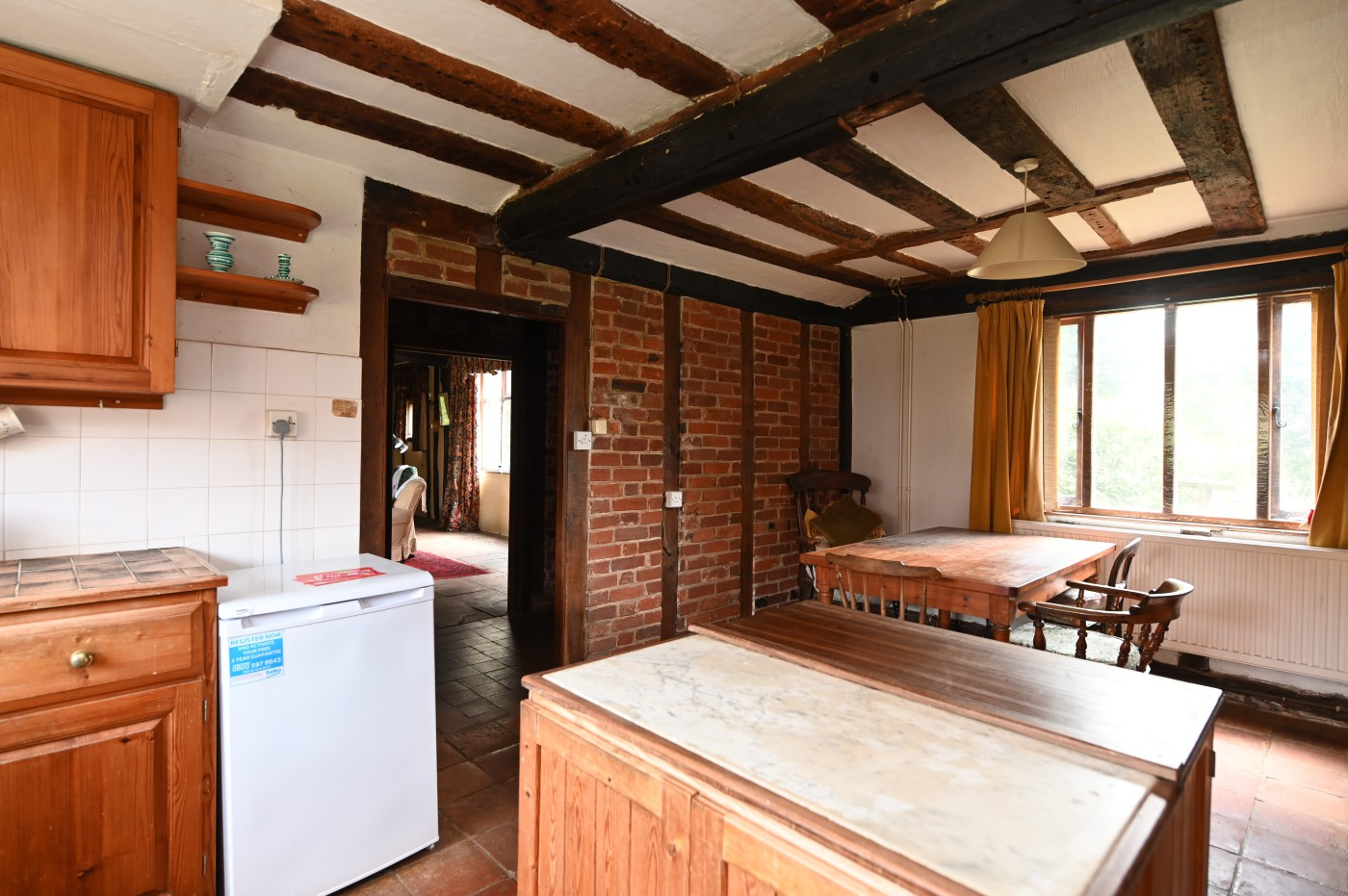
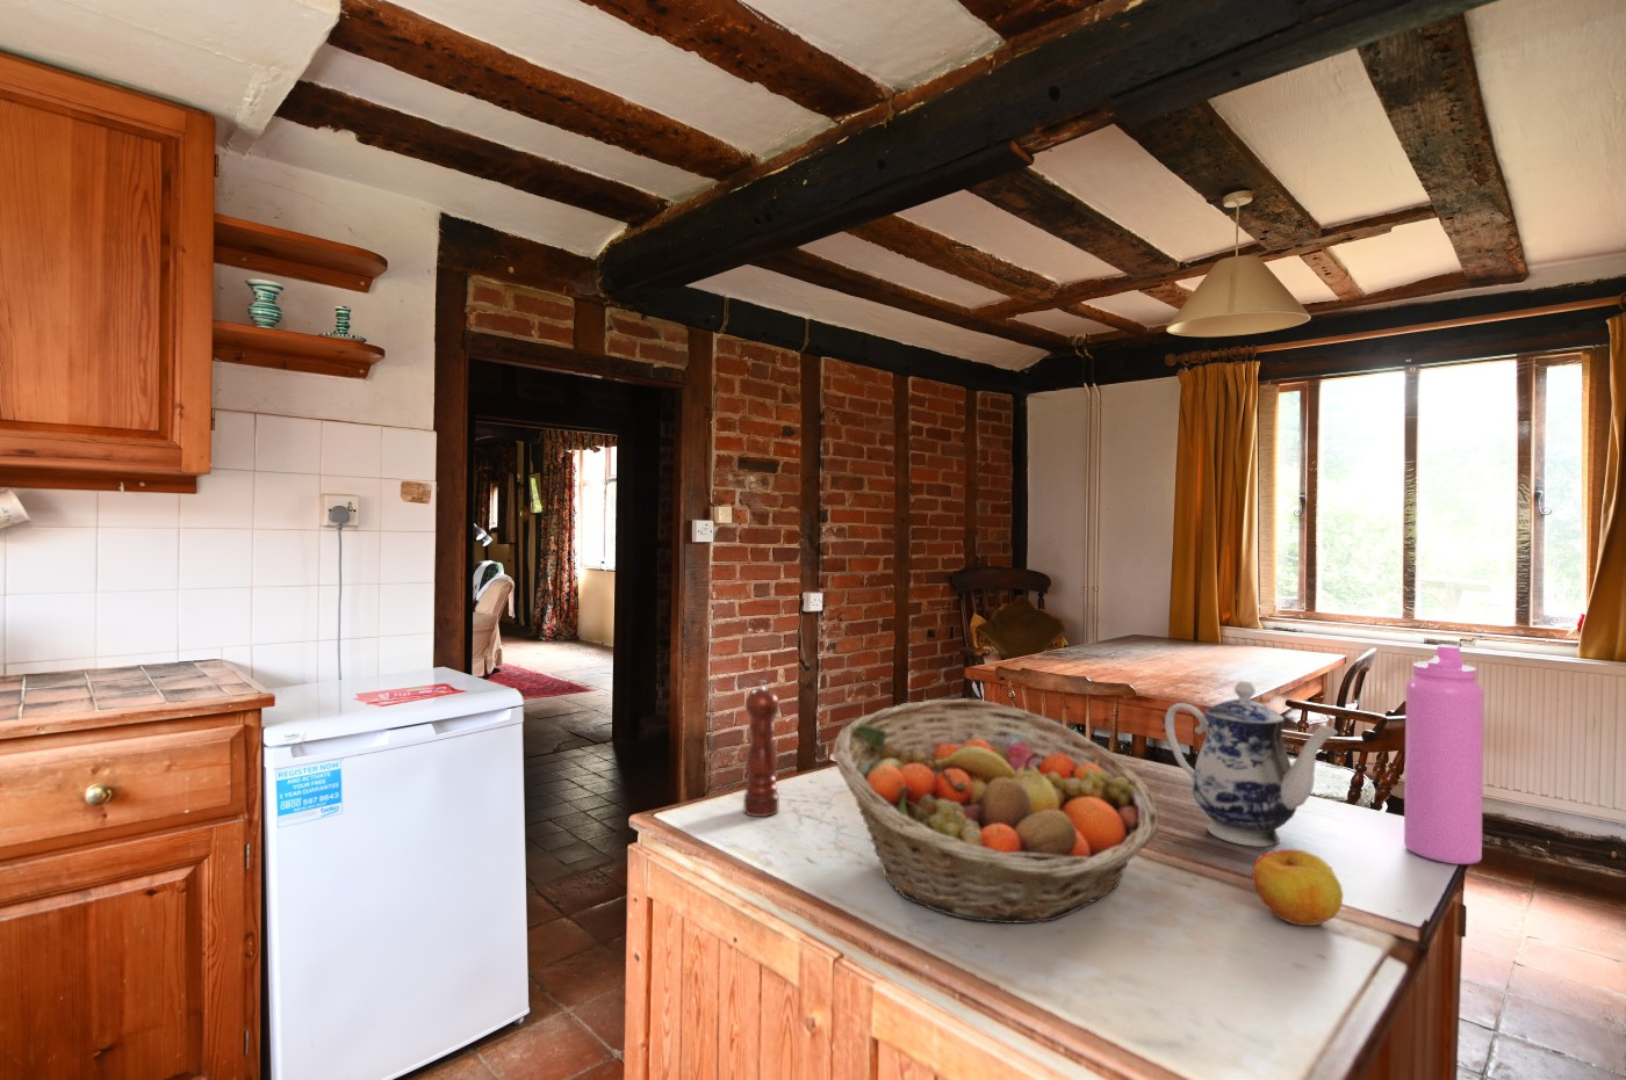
+ pepper mill [743,679,780,817]
+ water bottle [1403,642,1485,865]
+ fruit basket [831,697,1160,925]
+ teapot [1164,680,1339,849]
+ apple [1251,849,1344,927]
